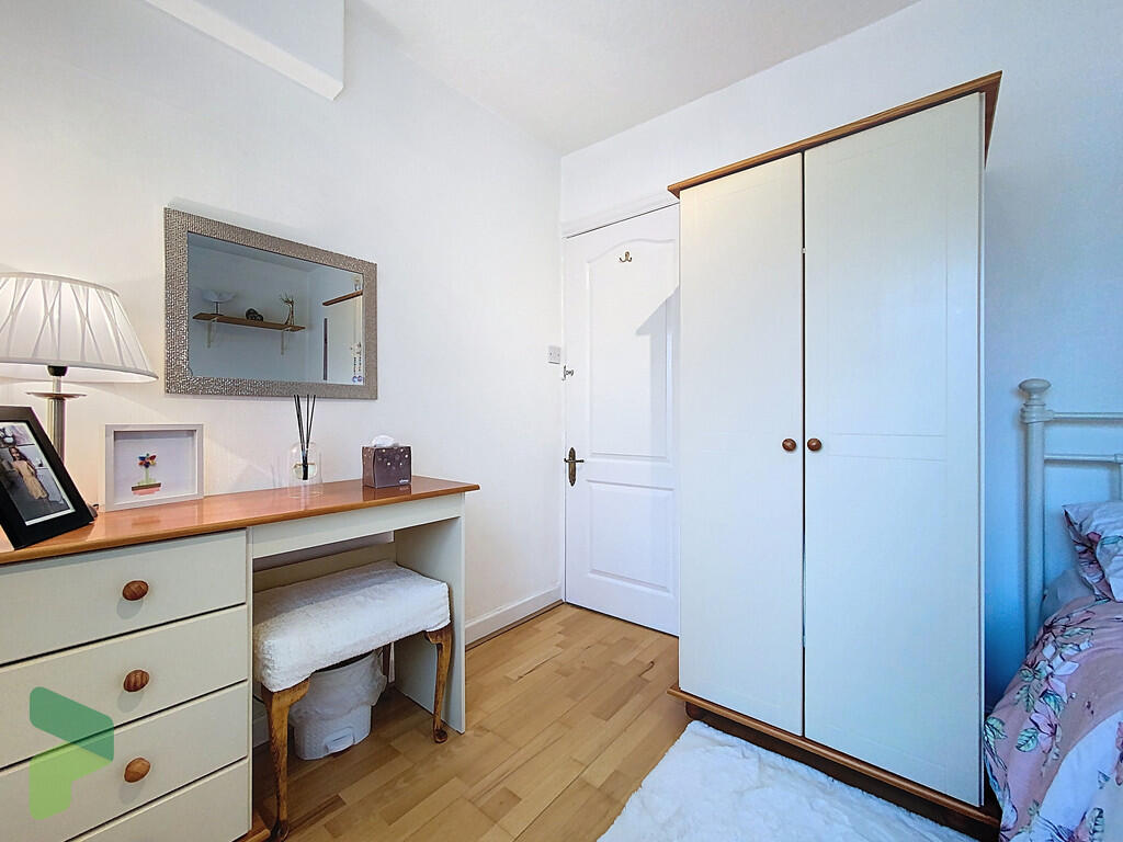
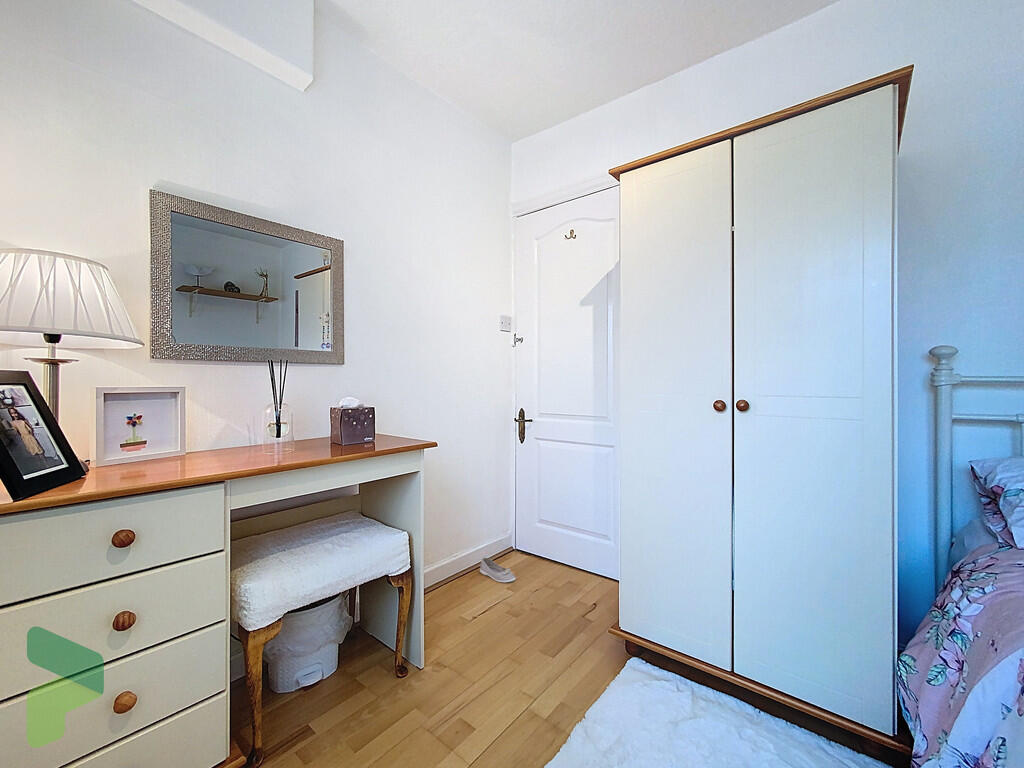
+ shoe [479,557,517,583]
